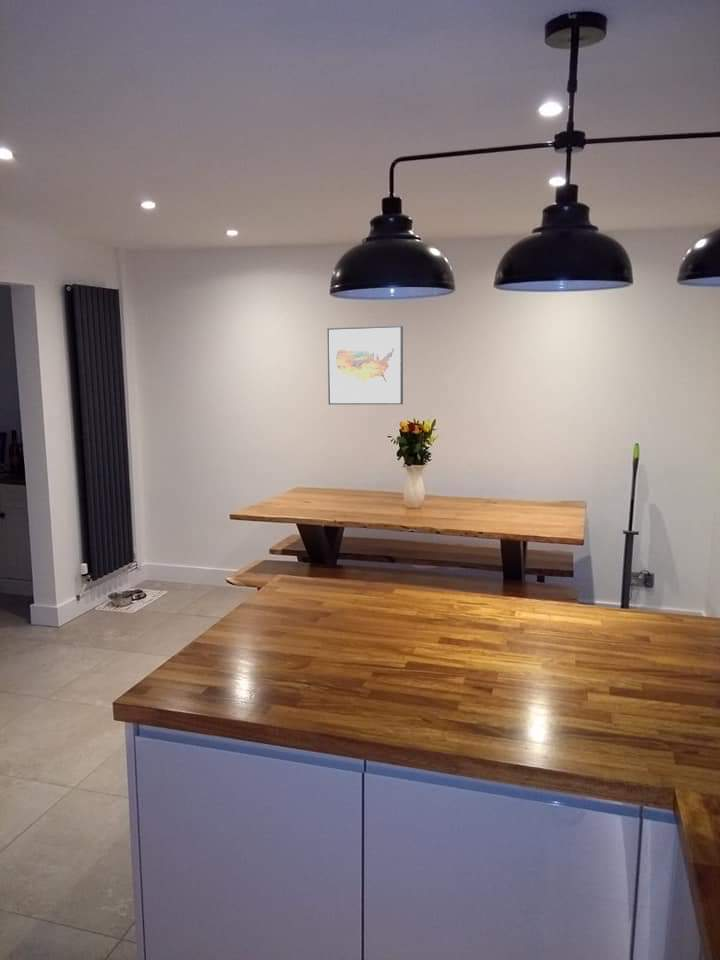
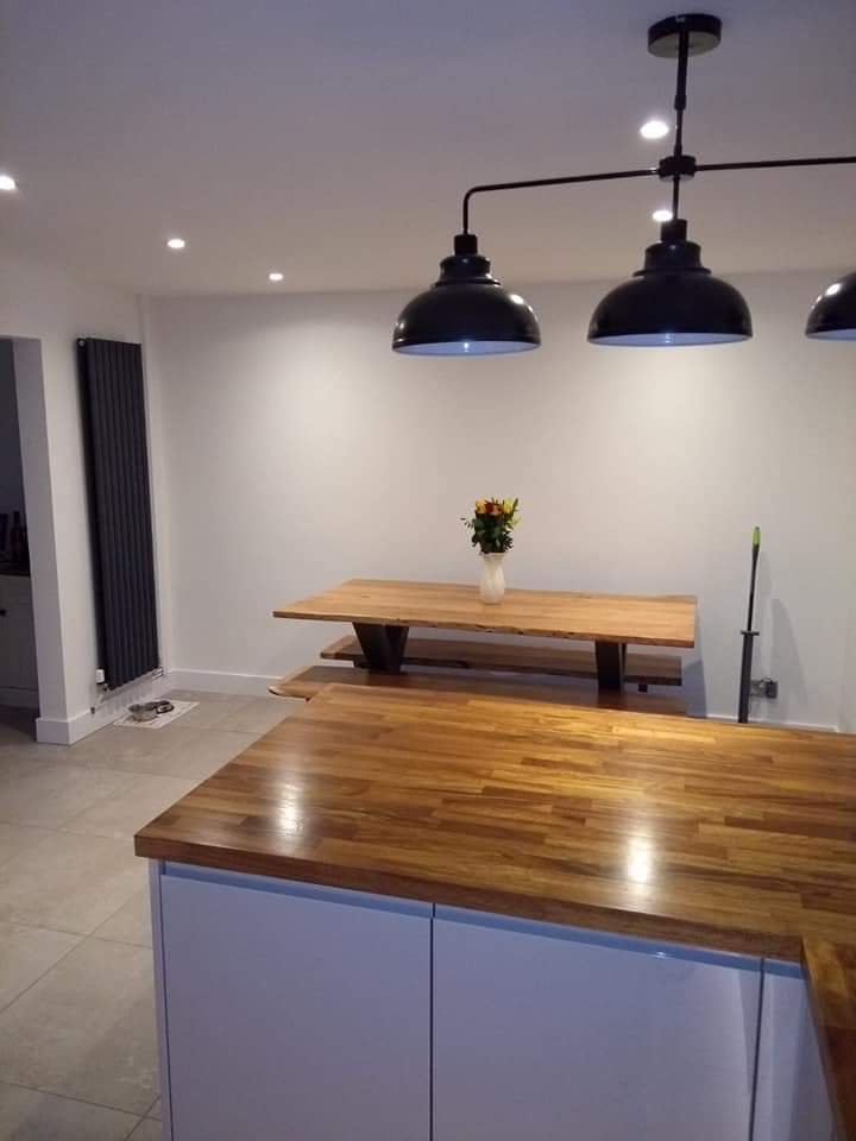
- wall art [326,325,404,405]
